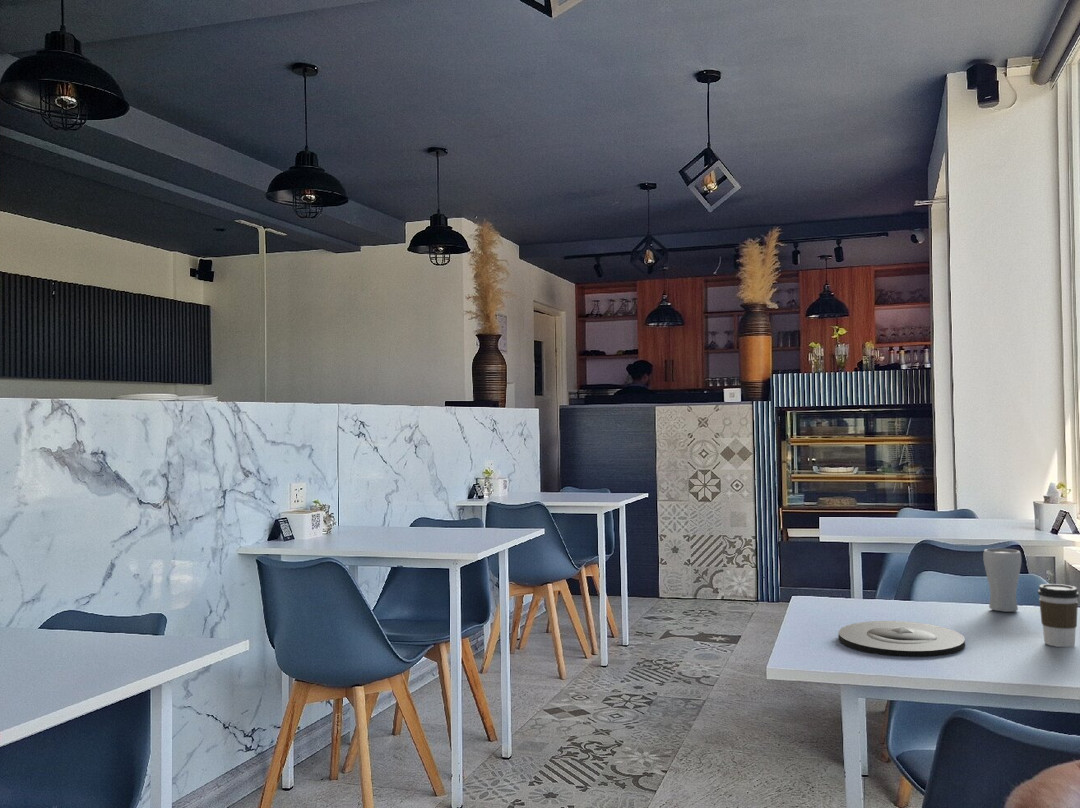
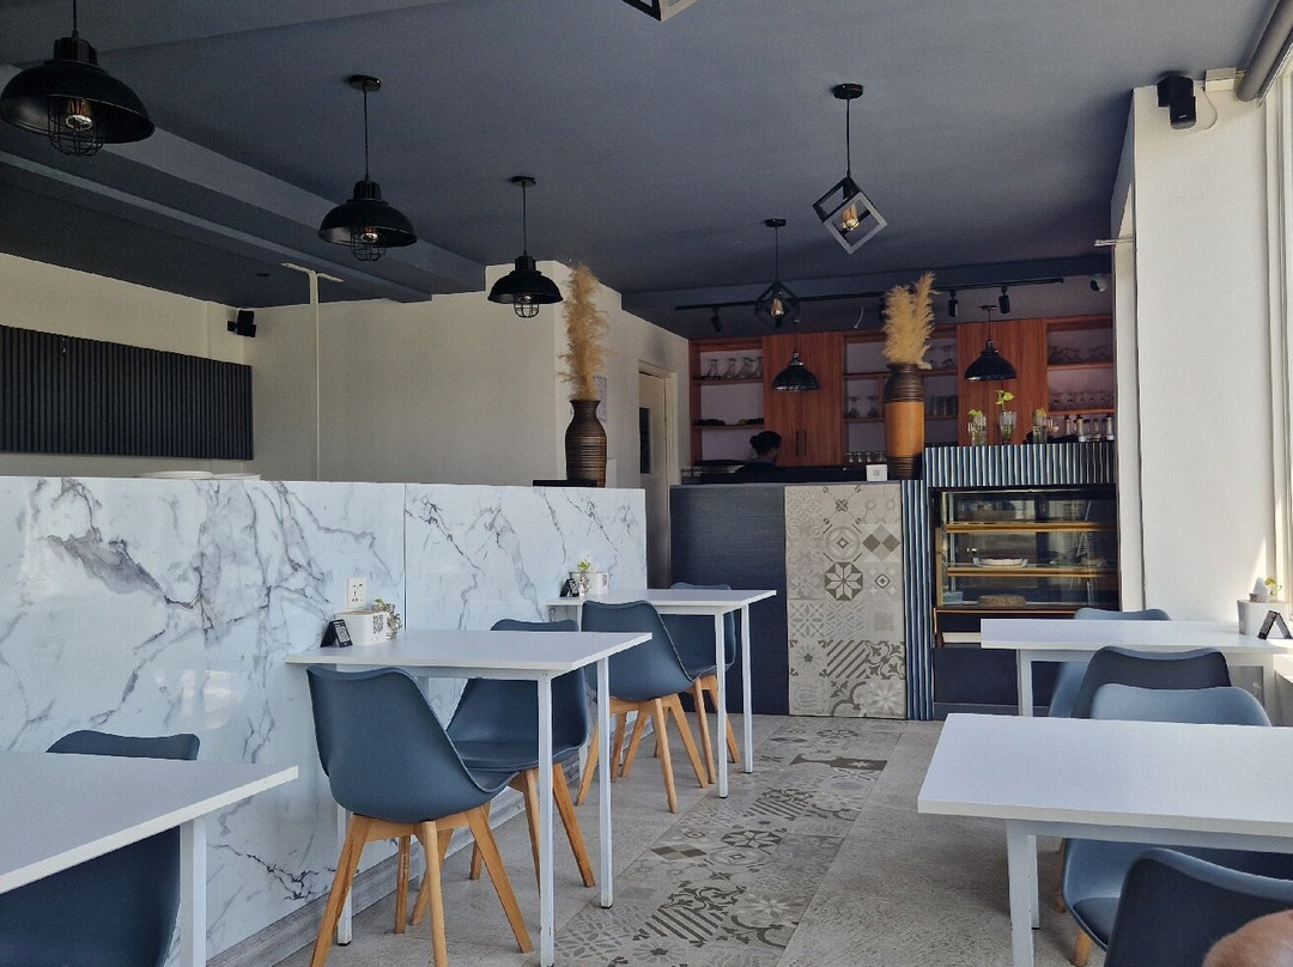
- plate [837,620,966,658]
- drinking glass [982,547,1022,613]
- coffee cup [1037,583,1080,648]
